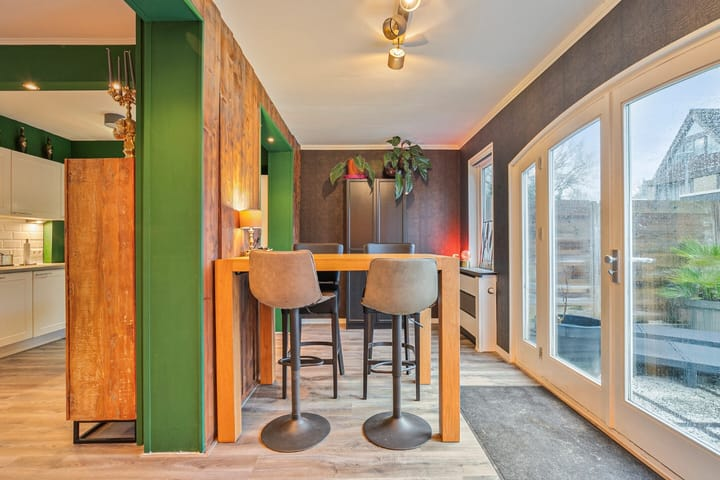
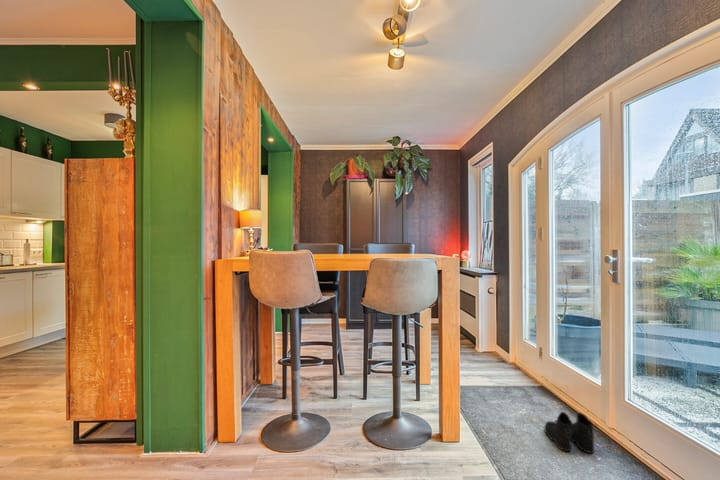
+ boots [544,411,595,454]
